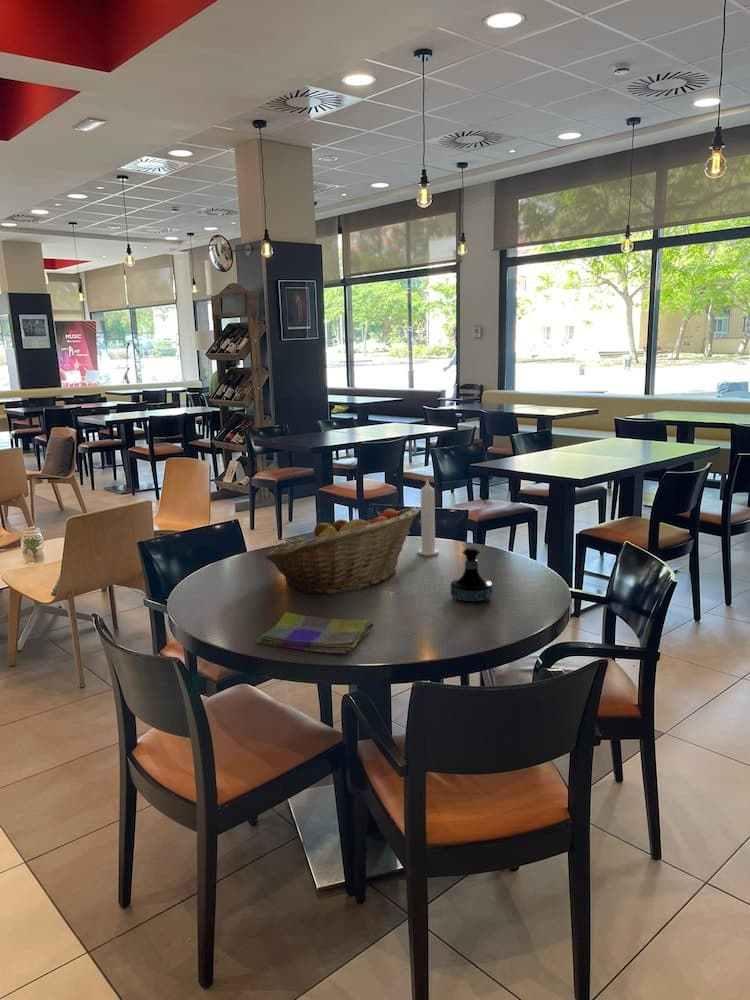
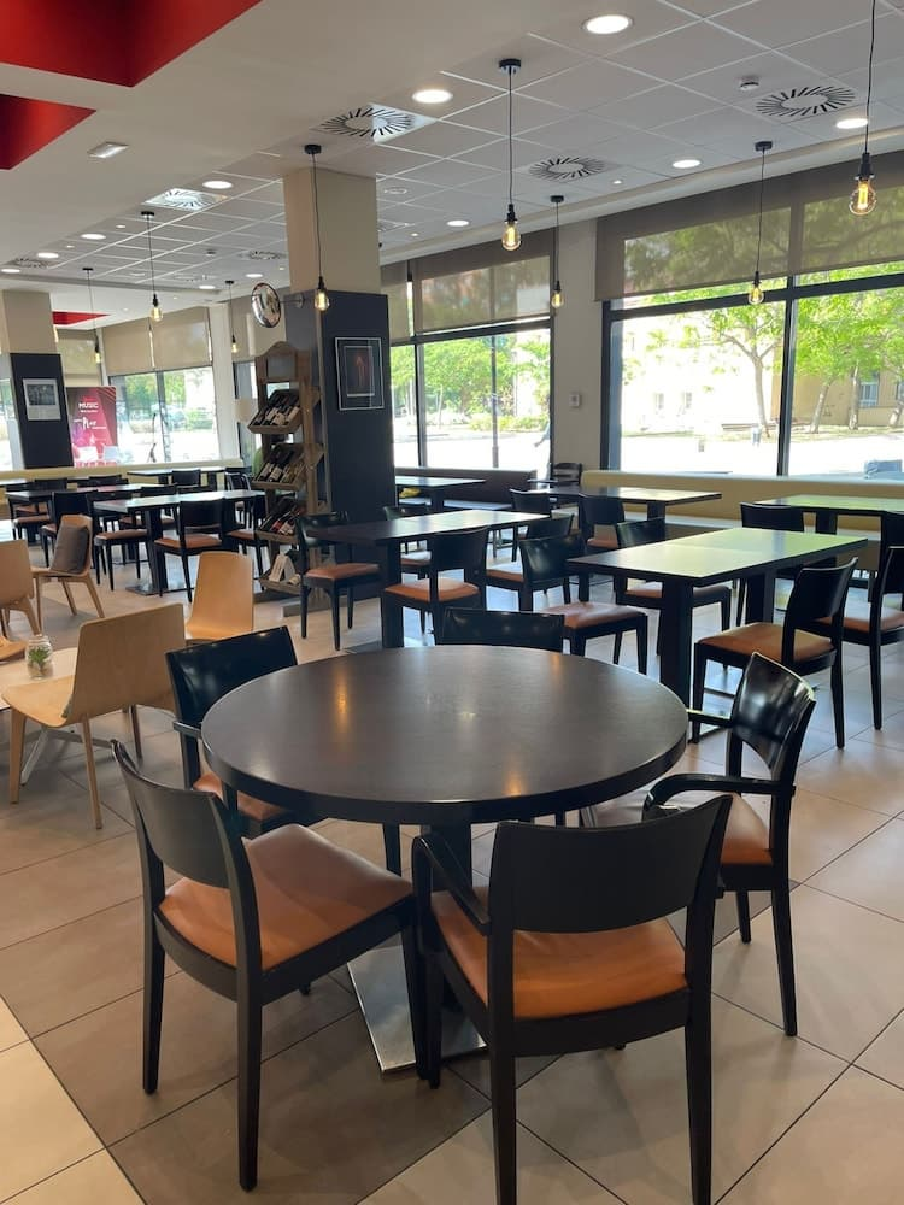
- dish towel [255,611,374,655]
- candle [417,478,440,557]
- fruit basket [264,506,420,595]
- tequila bottle [450,546,494,605]
